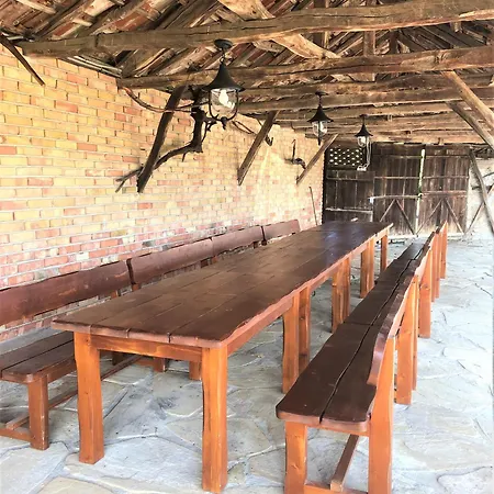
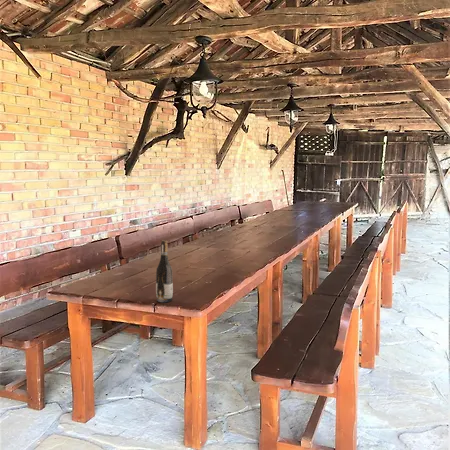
+ wine bottle [155,239,174,303]
